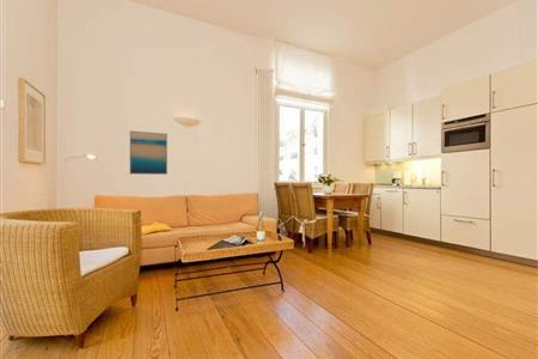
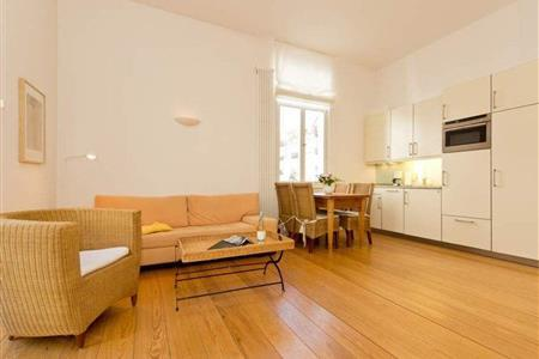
- wall art [129,130,169,176]
